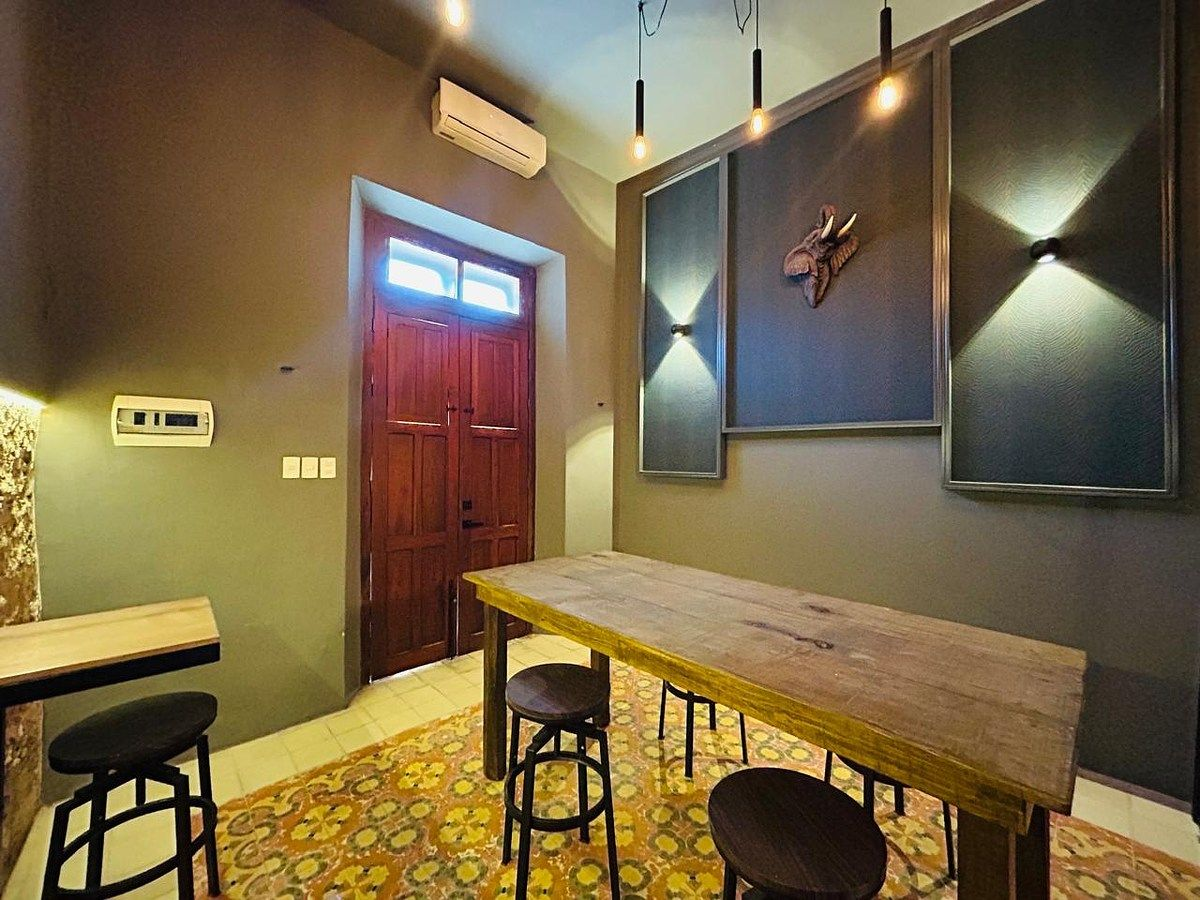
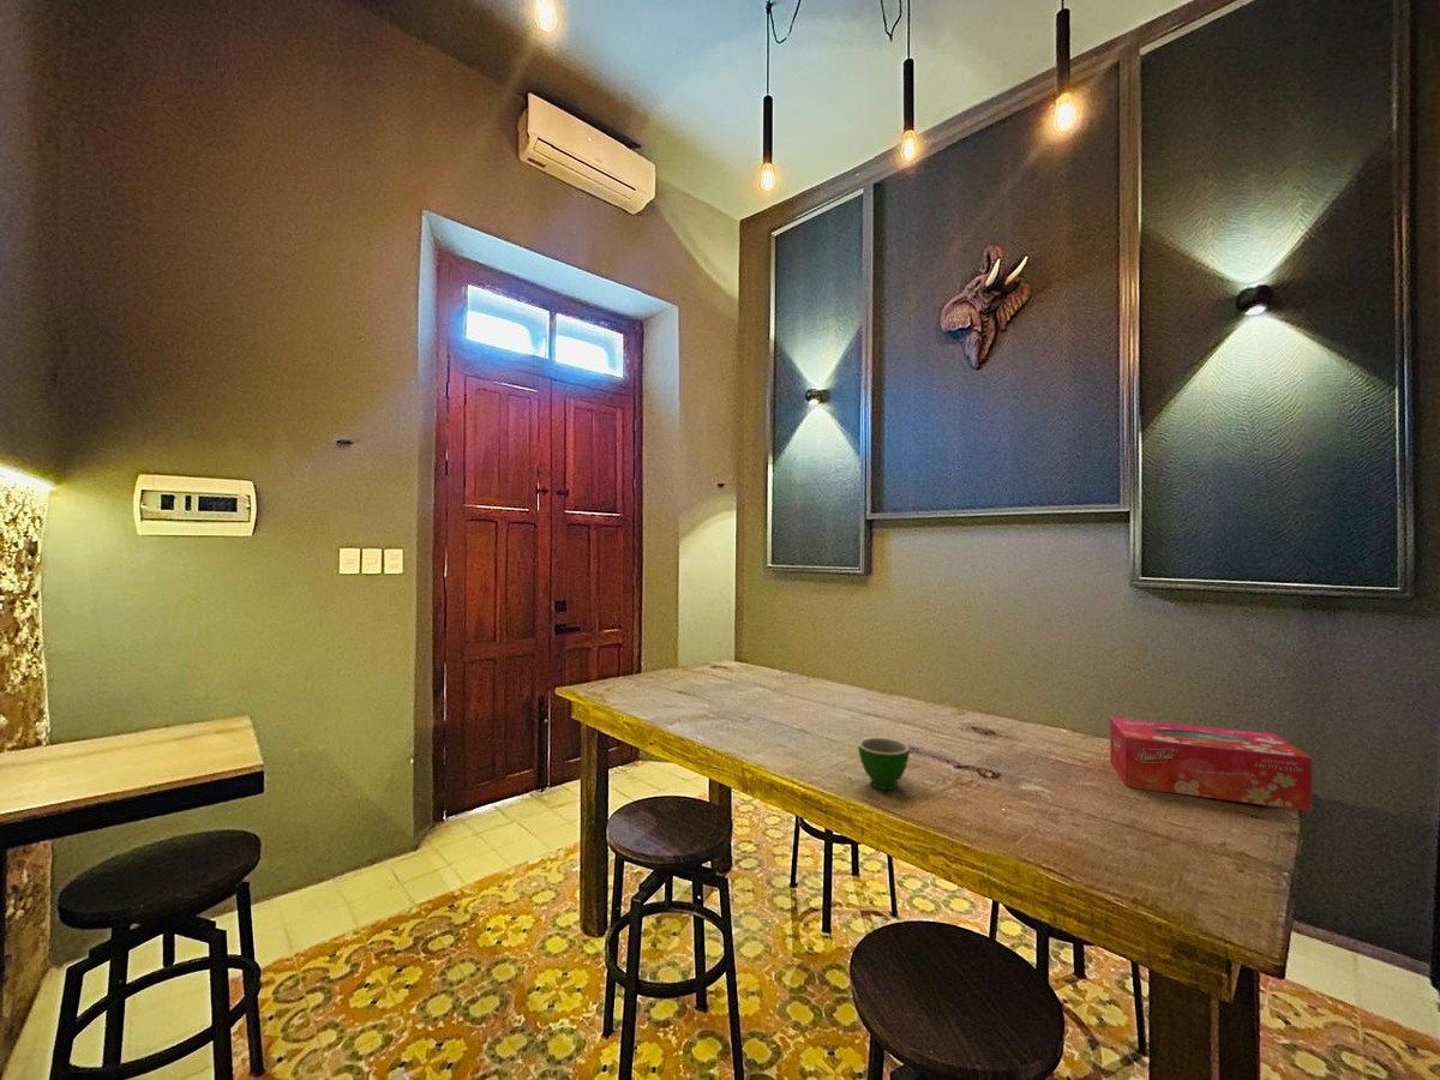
+ tissue box [1109,716,1313,812]
+ teacup [857,737,911,791]
